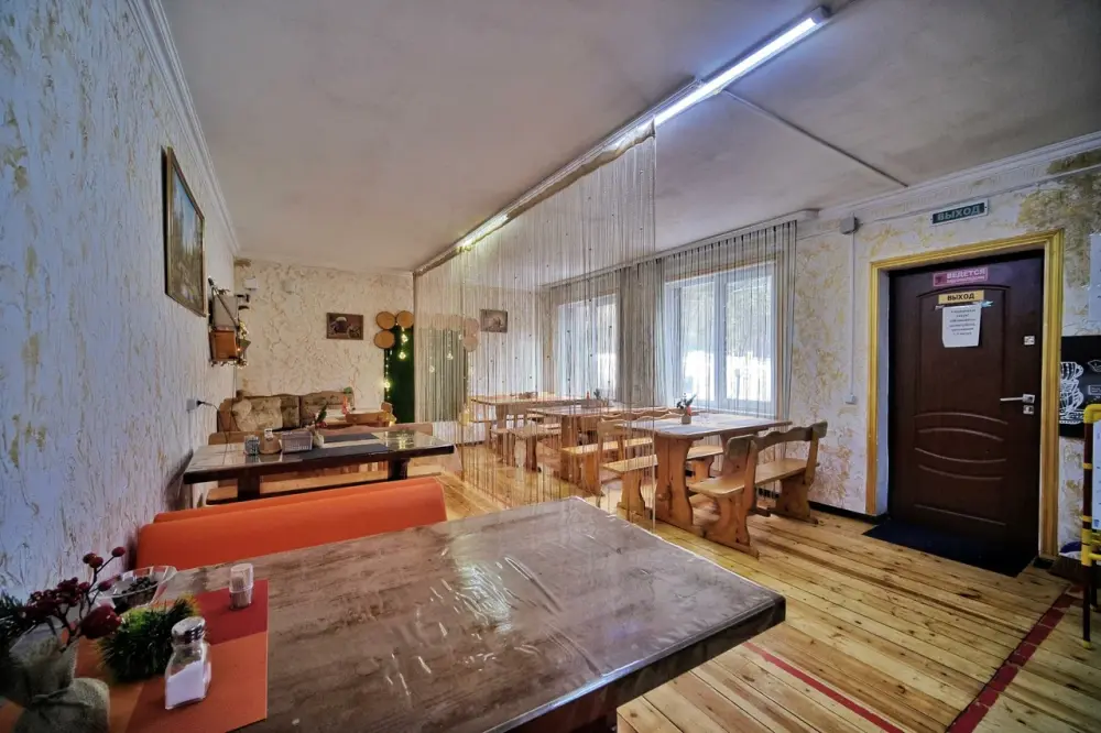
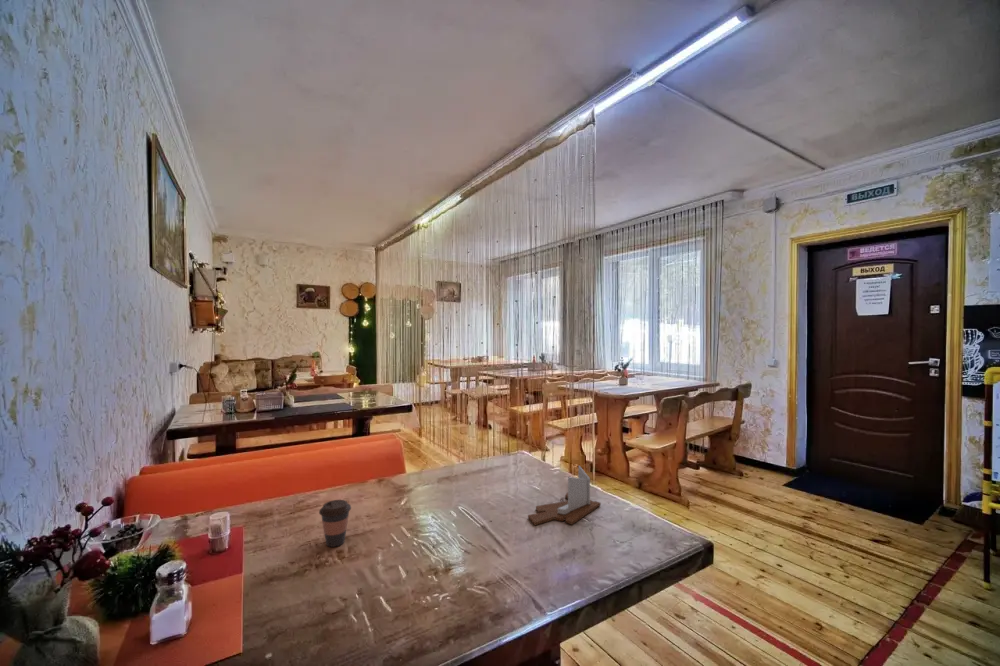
+ coffee cup [318,499,352,548]
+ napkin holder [527,465,602,526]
